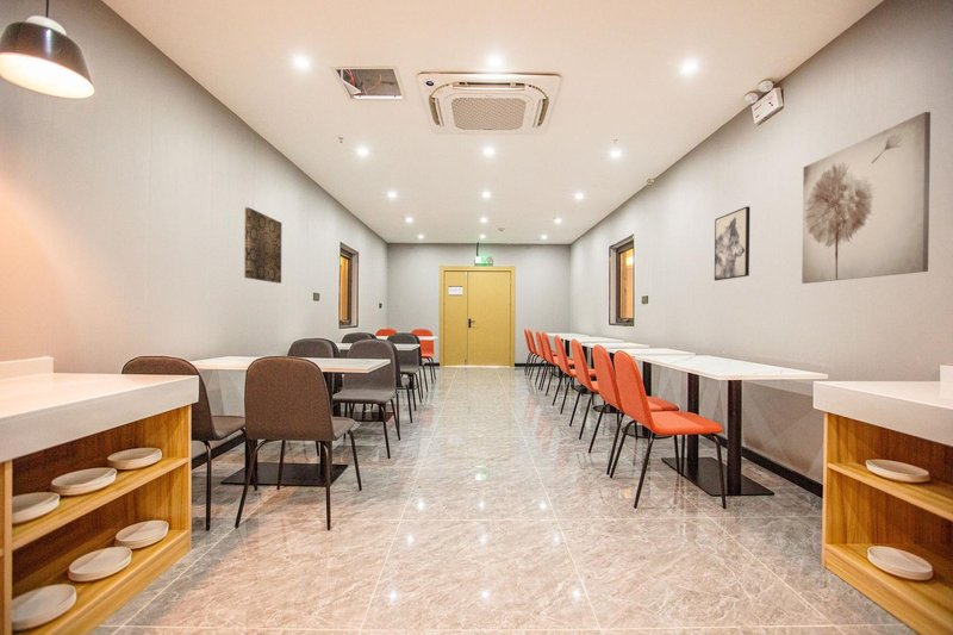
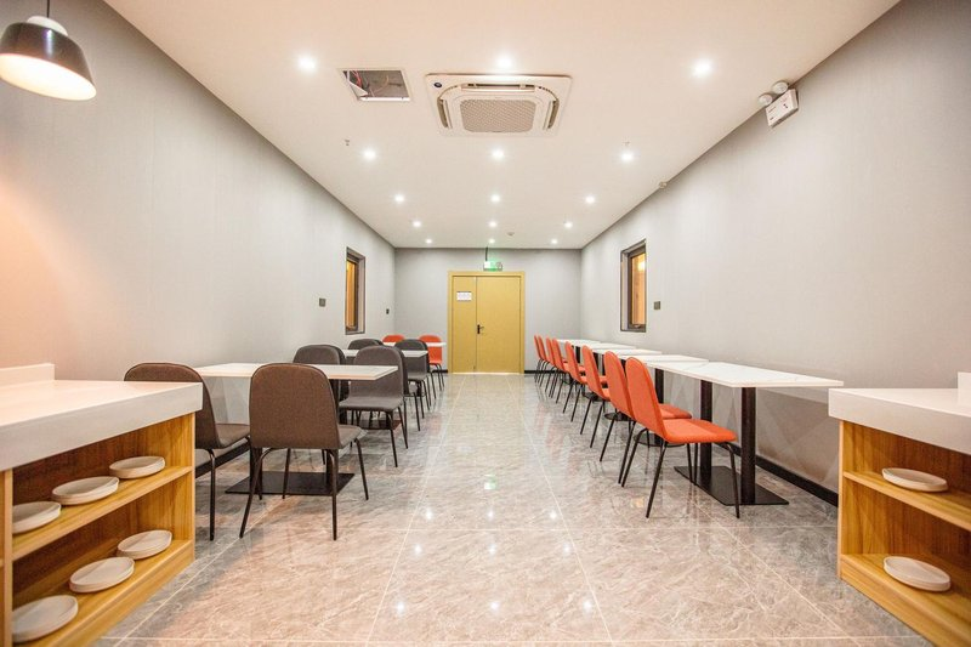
- wall art [801,111,932,285]
- wall art [714,205,750,281]
- wall art [243,206,282,285]
